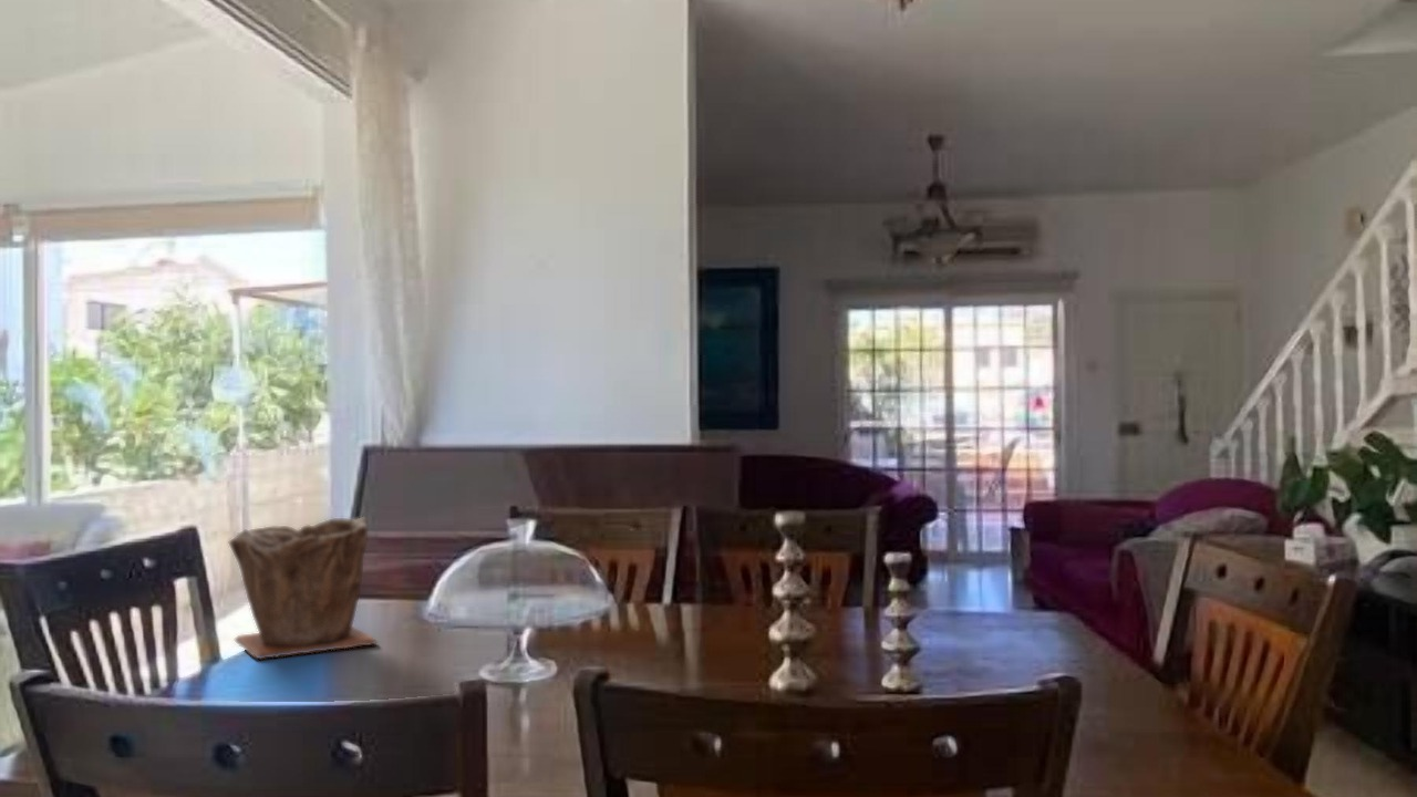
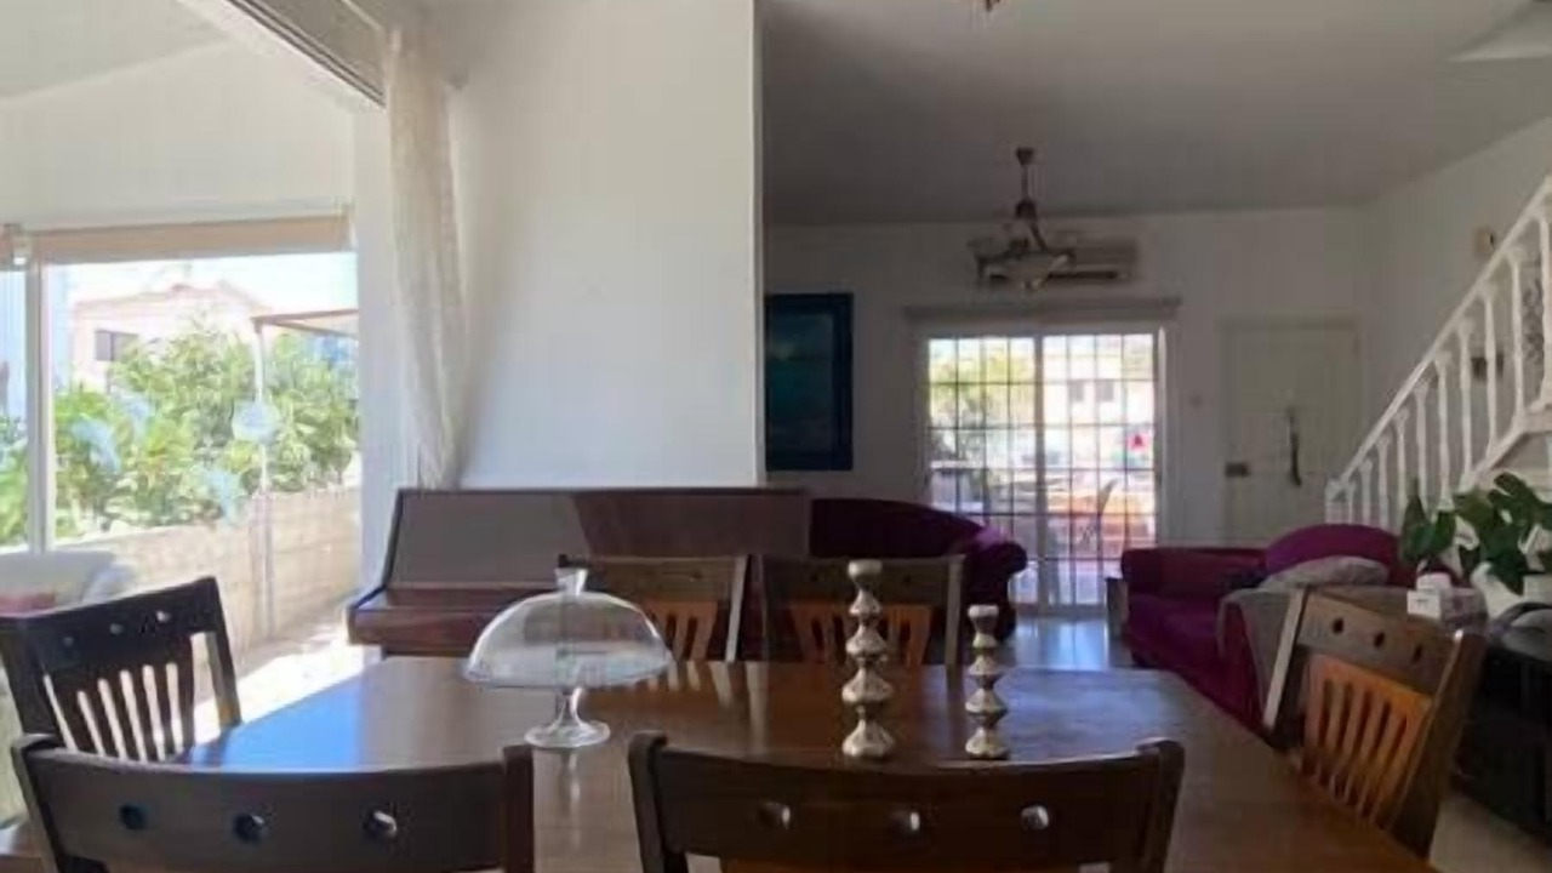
- plant pot [228,517,380,661]
